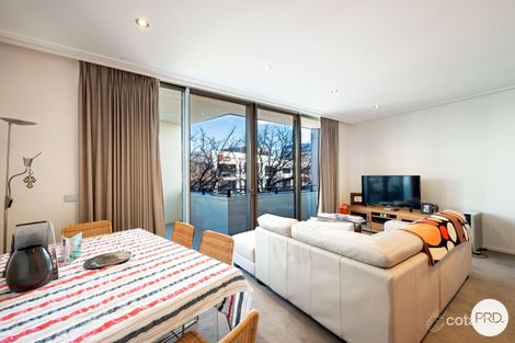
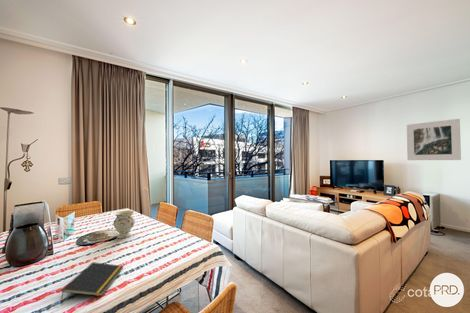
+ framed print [406,118,462,161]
+ notepad [60,261,125,302]
+ vase [113,209,136,239]
